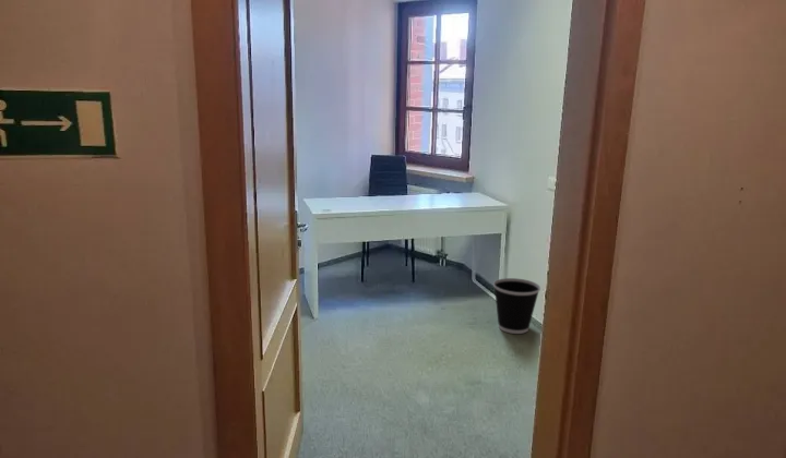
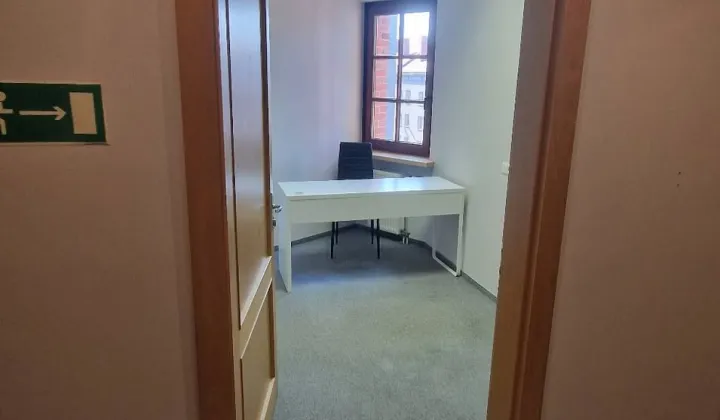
- wastebasket [492,277,541,335]
